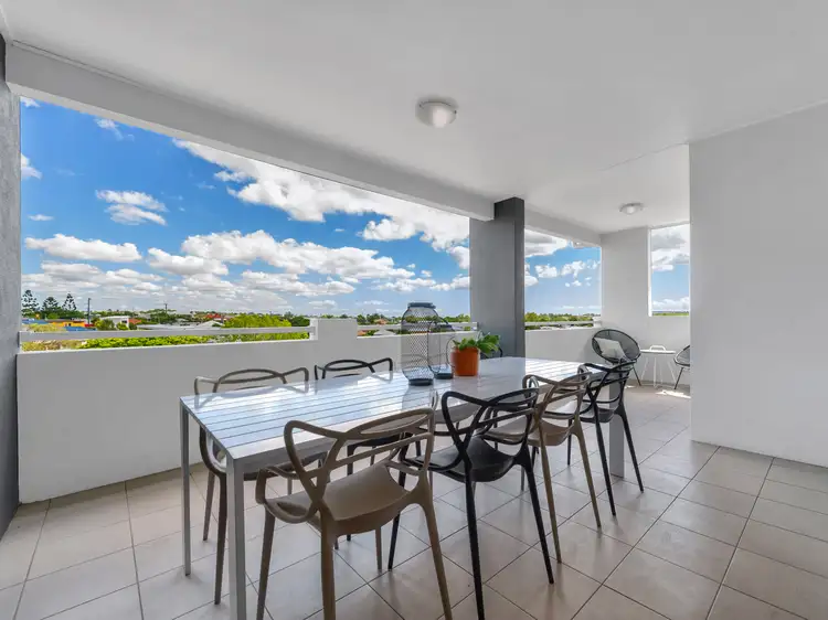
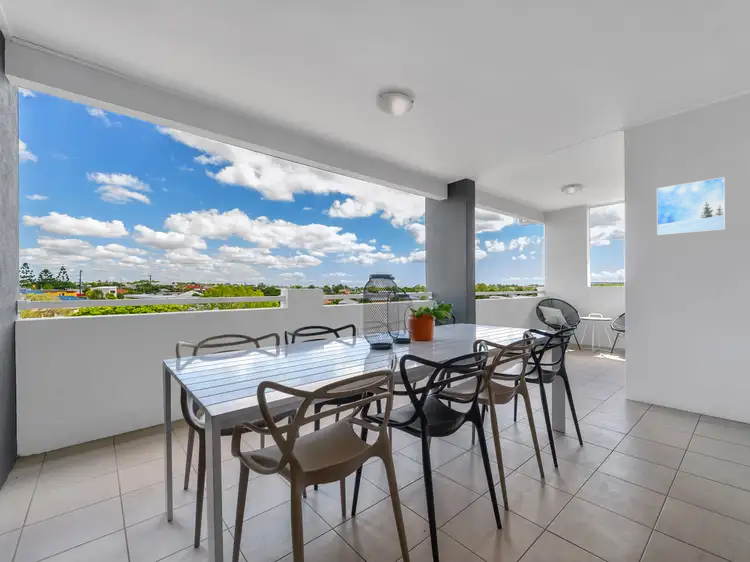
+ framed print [656,176,726,236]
